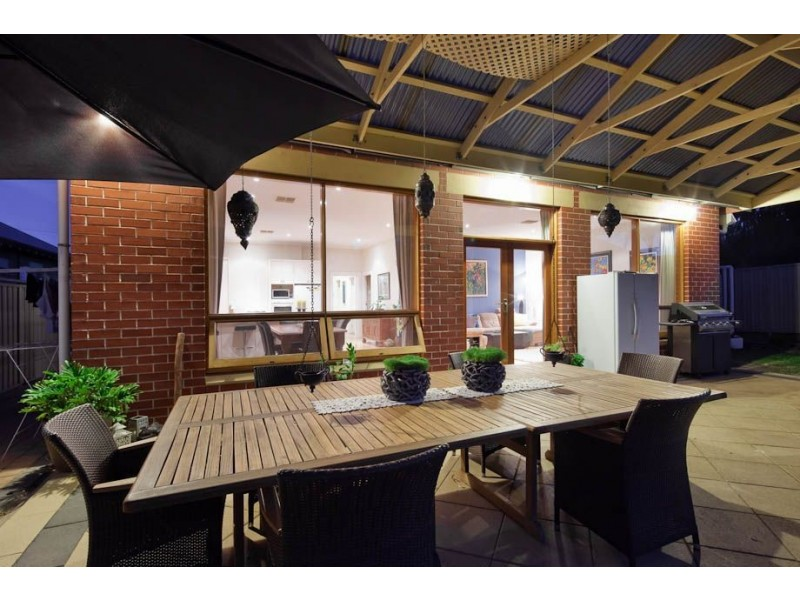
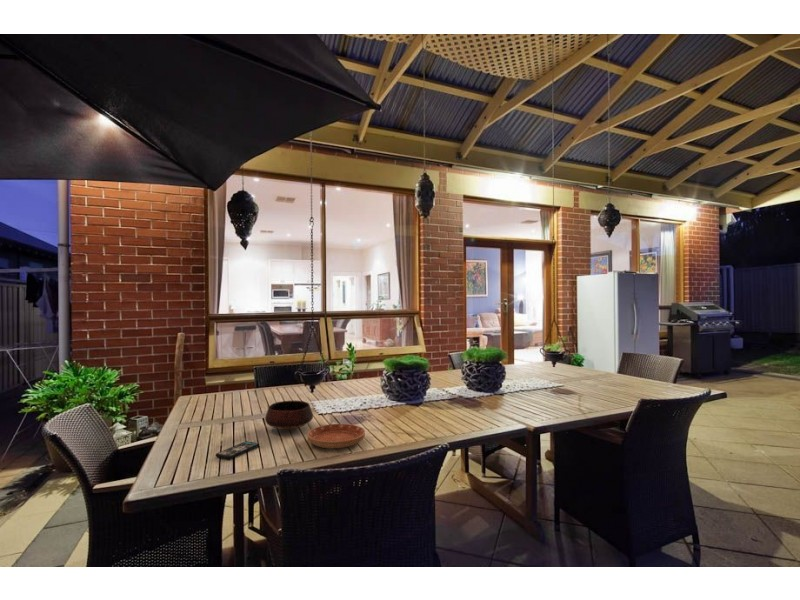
+ saucer [306,423,366,449]
+ bowl [264,400,314,430]
+ smartphone [215,440,260,460]
